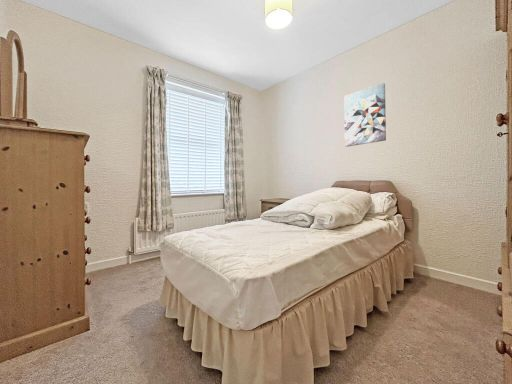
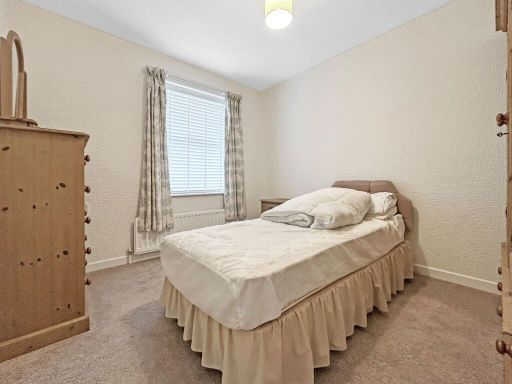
- wall art [343,82,387,148]
